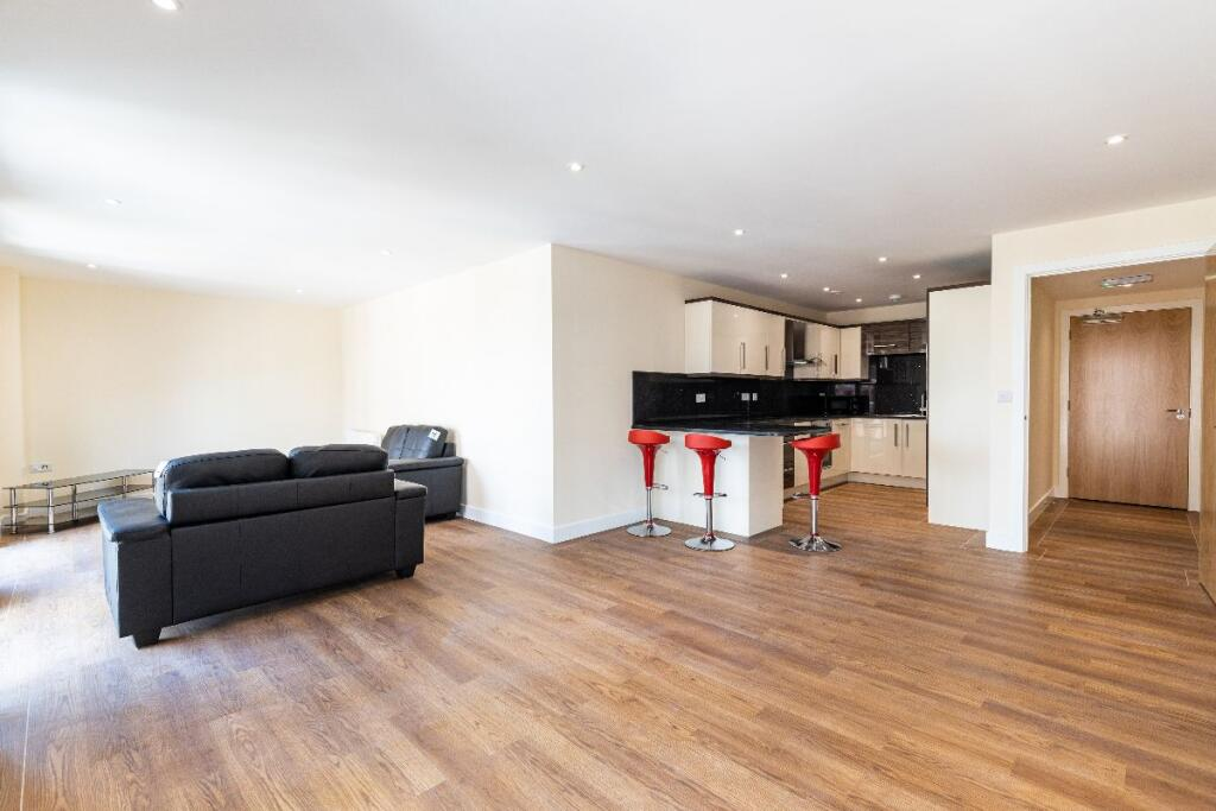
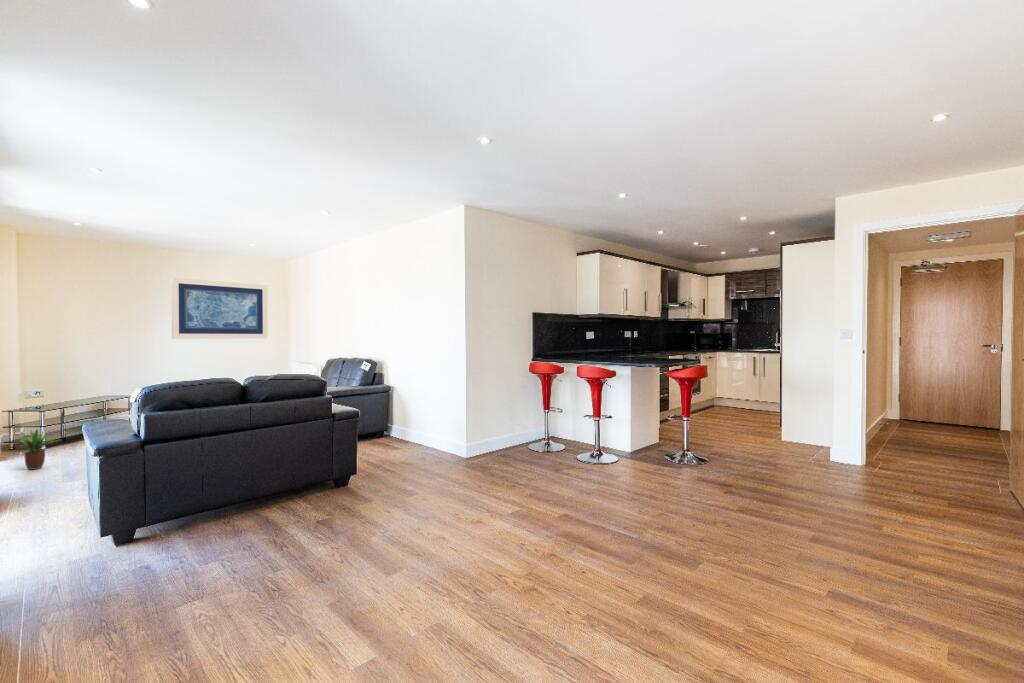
+ wall art [171,277,269,340]
+ potted plant [15,428,61,471]
